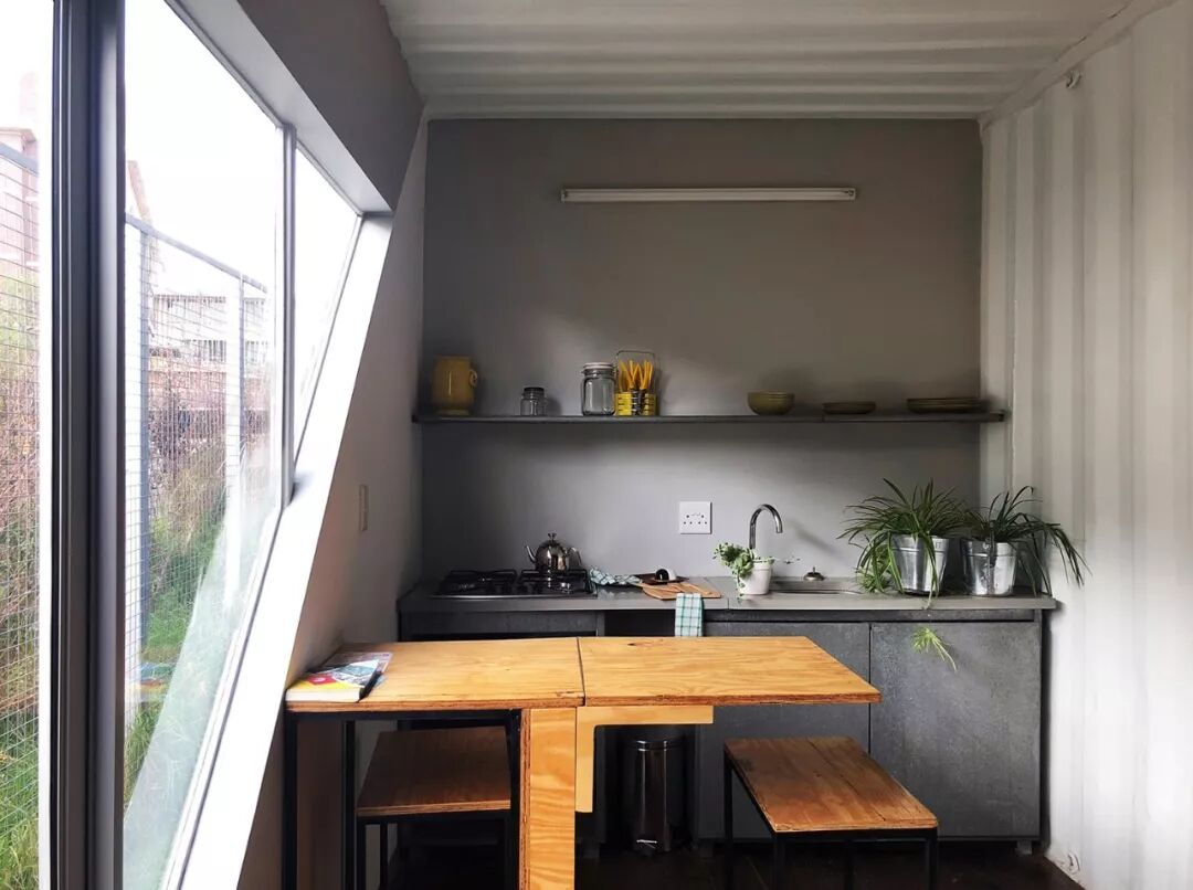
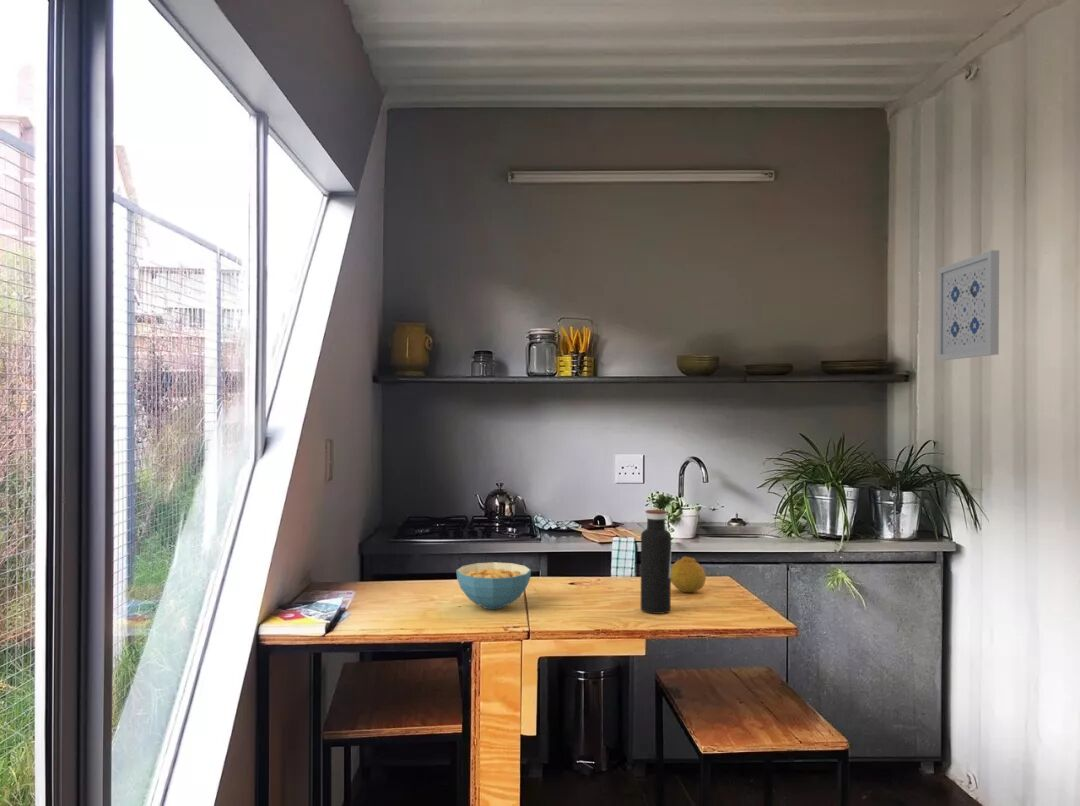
+ fruit [671,555,707,593]
+ water bottle [640,509,672,615]
+ cereal bowl [455,561,532,610]
+ wall art [937,249,1000,361]
